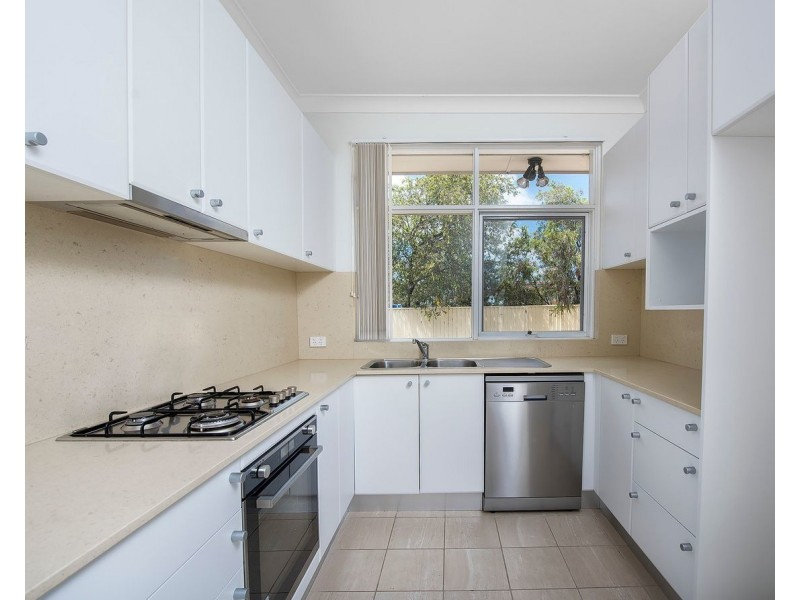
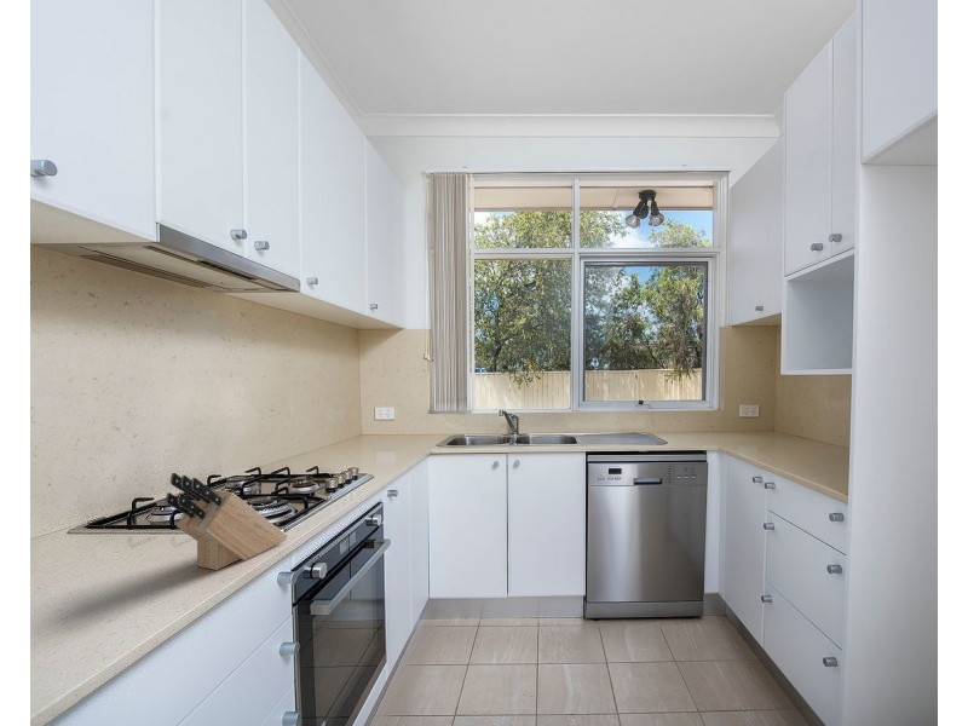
+ knife block [165,472,289,571]
